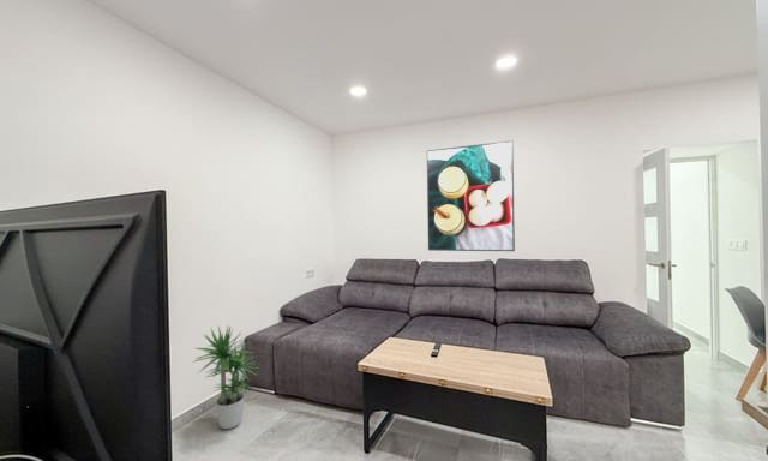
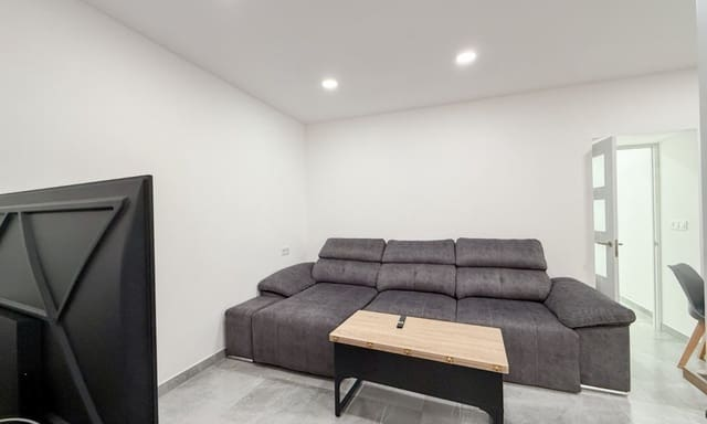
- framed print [426,139,516,252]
- potted plant [191,325,259,430]
